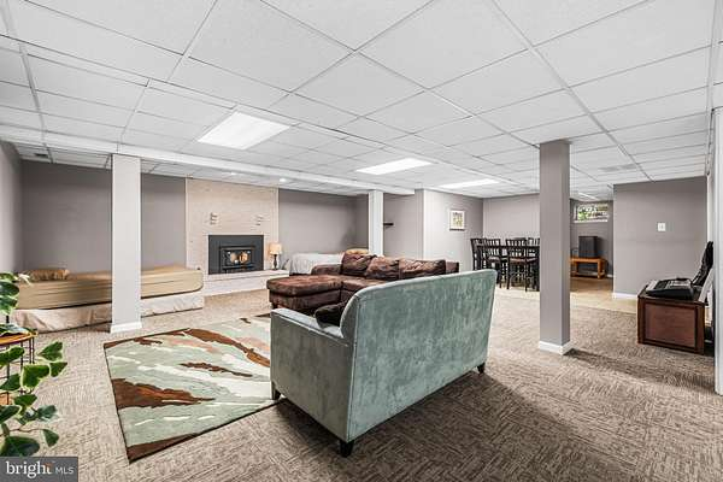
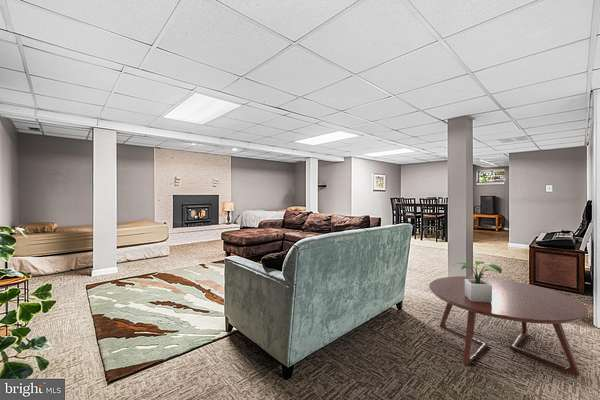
+ potted plant [452,260,503,303]
+ coffee table [428,275,589,377]
